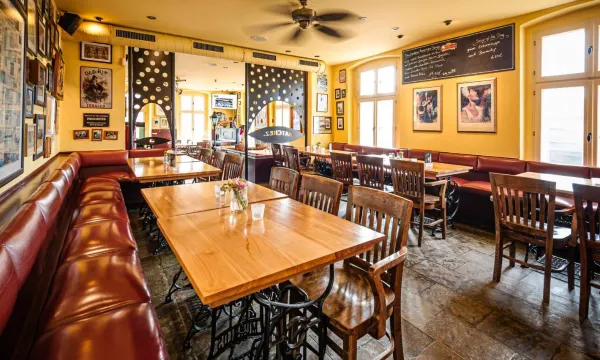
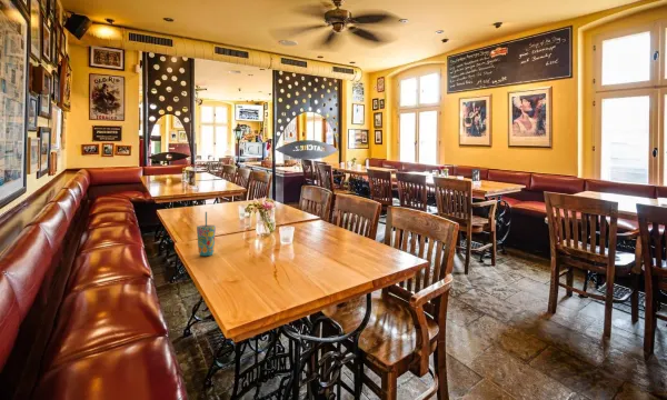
+ cup [196,211,217,257]
